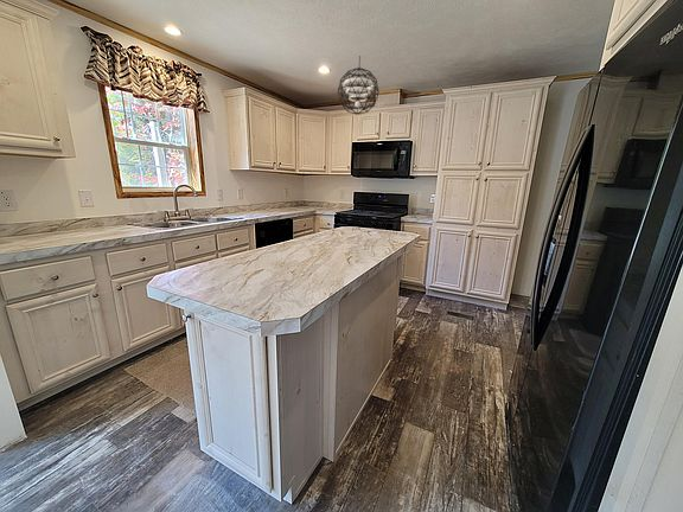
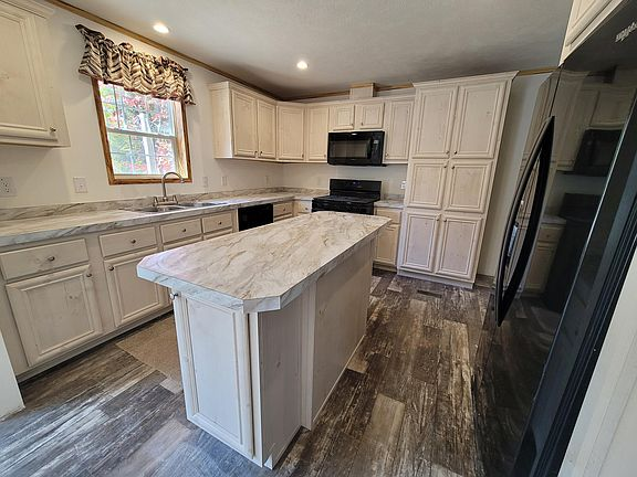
- pendant light [337,55,381,116]
